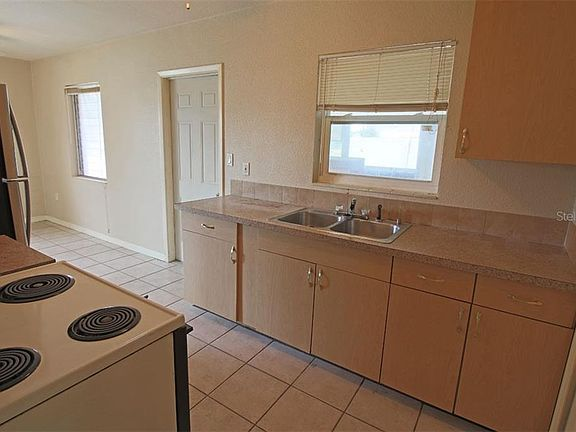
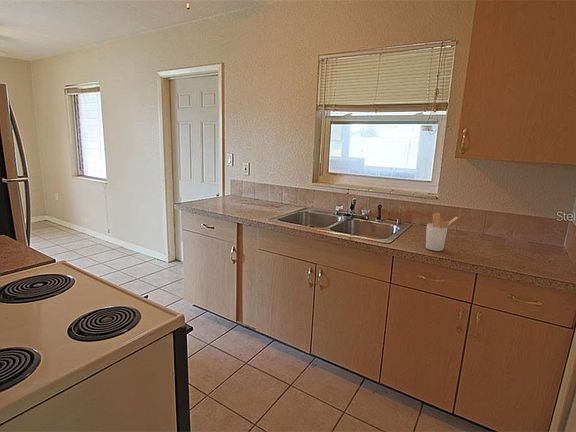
+ utensil holder [425,212,459,252]
